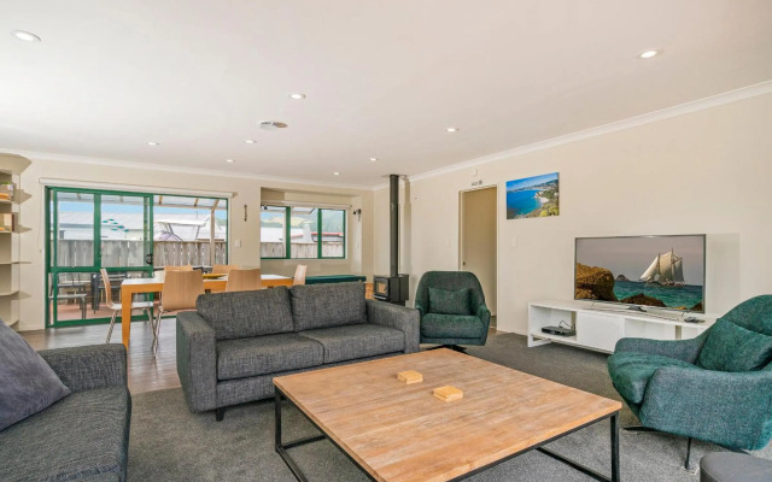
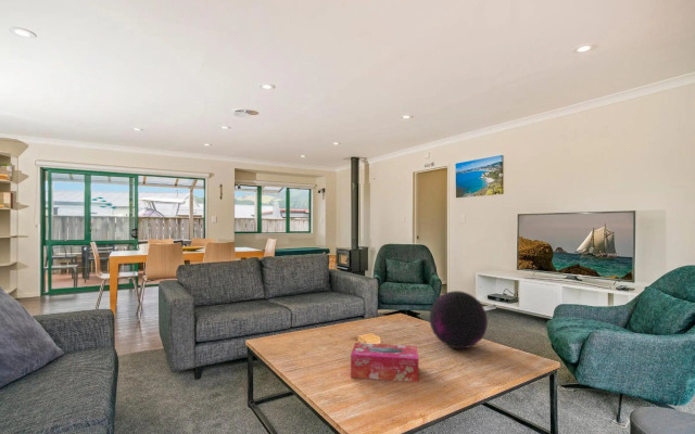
+ tissue box [350,342,419,383]
+ decorative orb [429,290,489,349]
